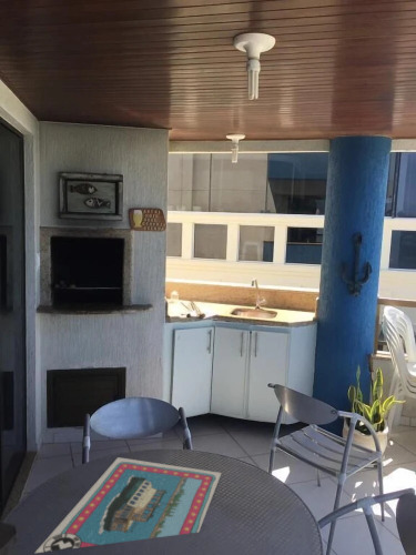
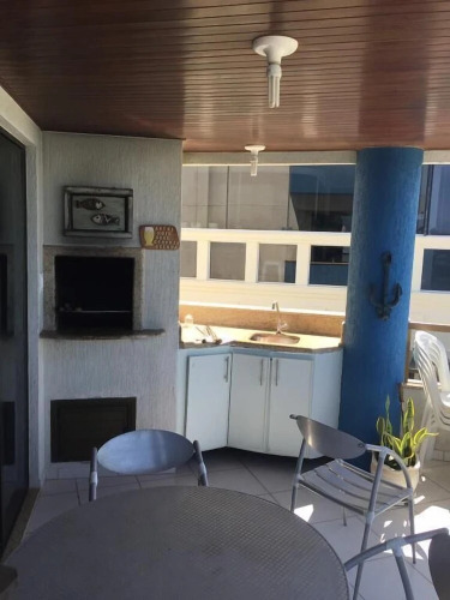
- postcard [34,456,223,554]
